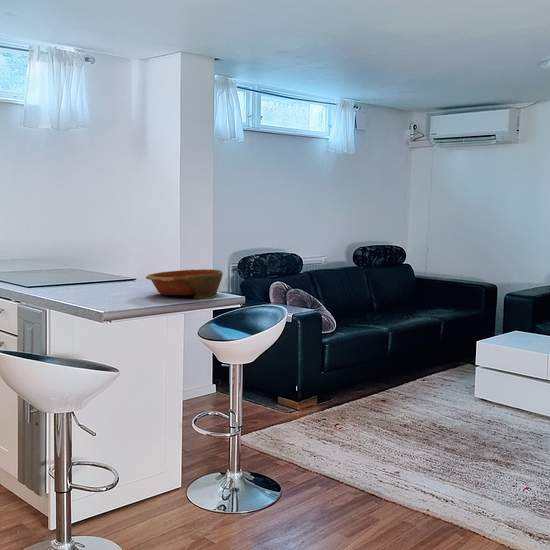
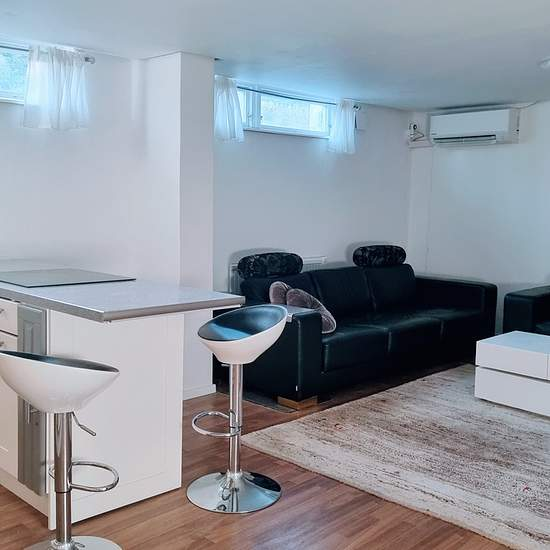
- bowl [145,268,224,300]
